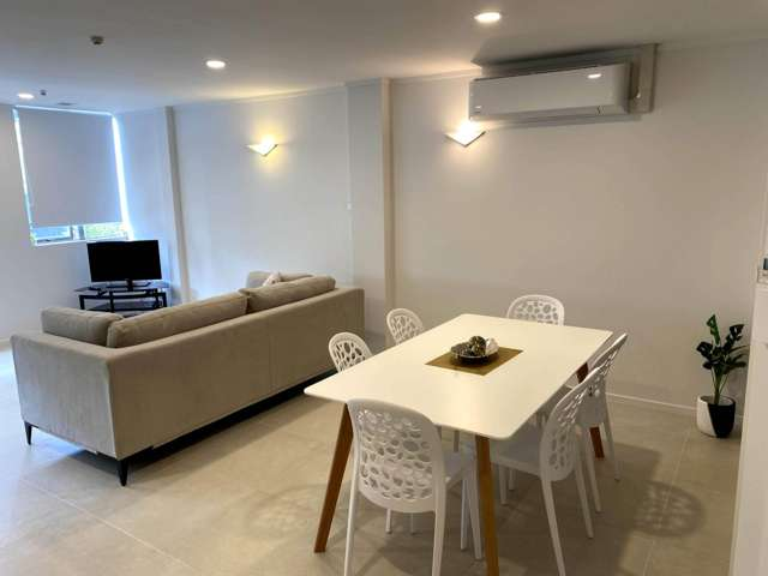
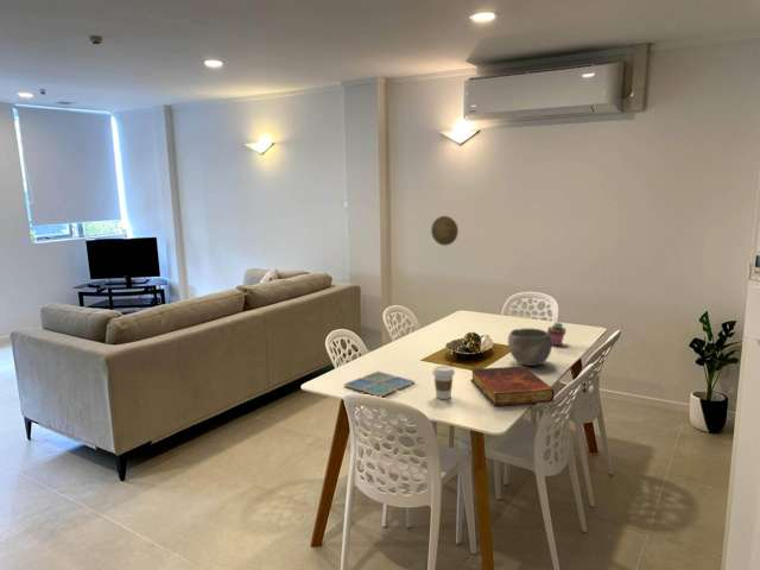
+ drink coaster [343,370,416,398]
+ coffee cup [431,365,456,400]
+ decorative plate [430,215,460,247]
+ bowl [507,328,553,367]
+ book [470,365,555,407]
+ potted succulent [546,321,568,347]
